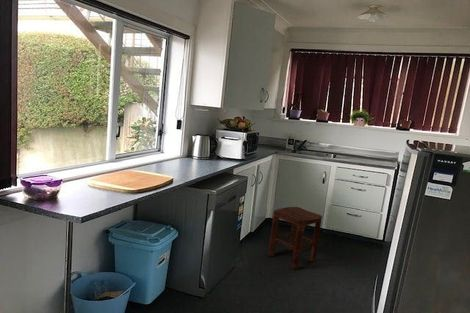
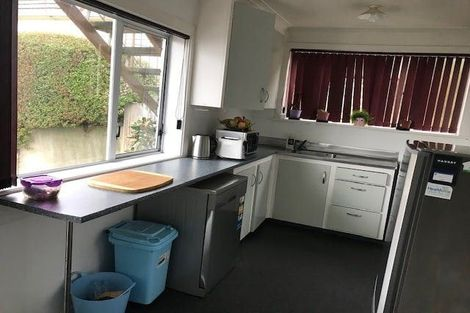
- stool [267,206,323,270]
